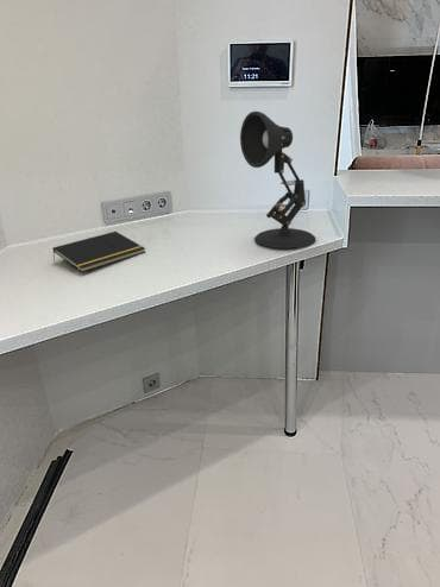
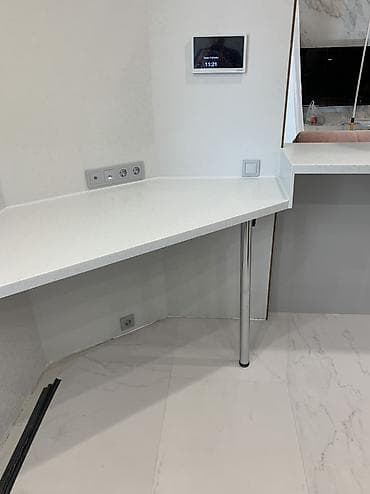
- notepad [51,231,146,273]
- desk lamp [239,111,316,250]
